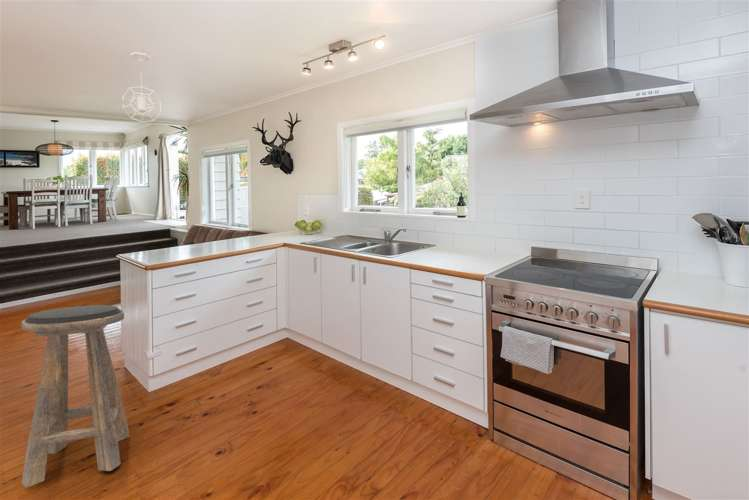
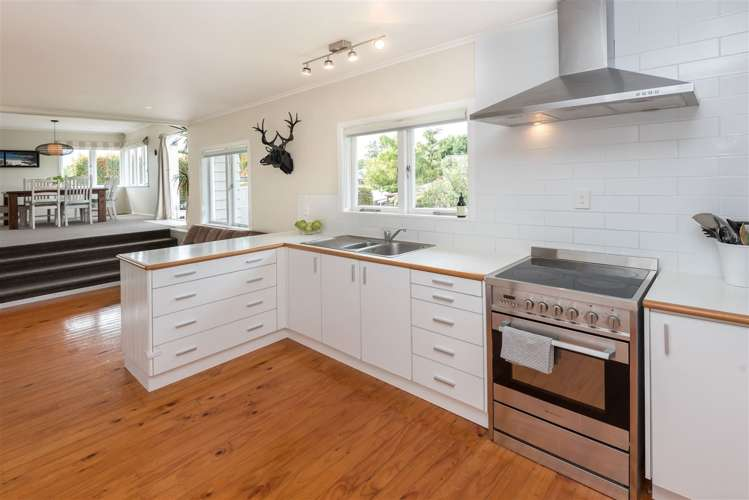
- stool [21,304,131,488]
- pendant light [122,51,162,124]
